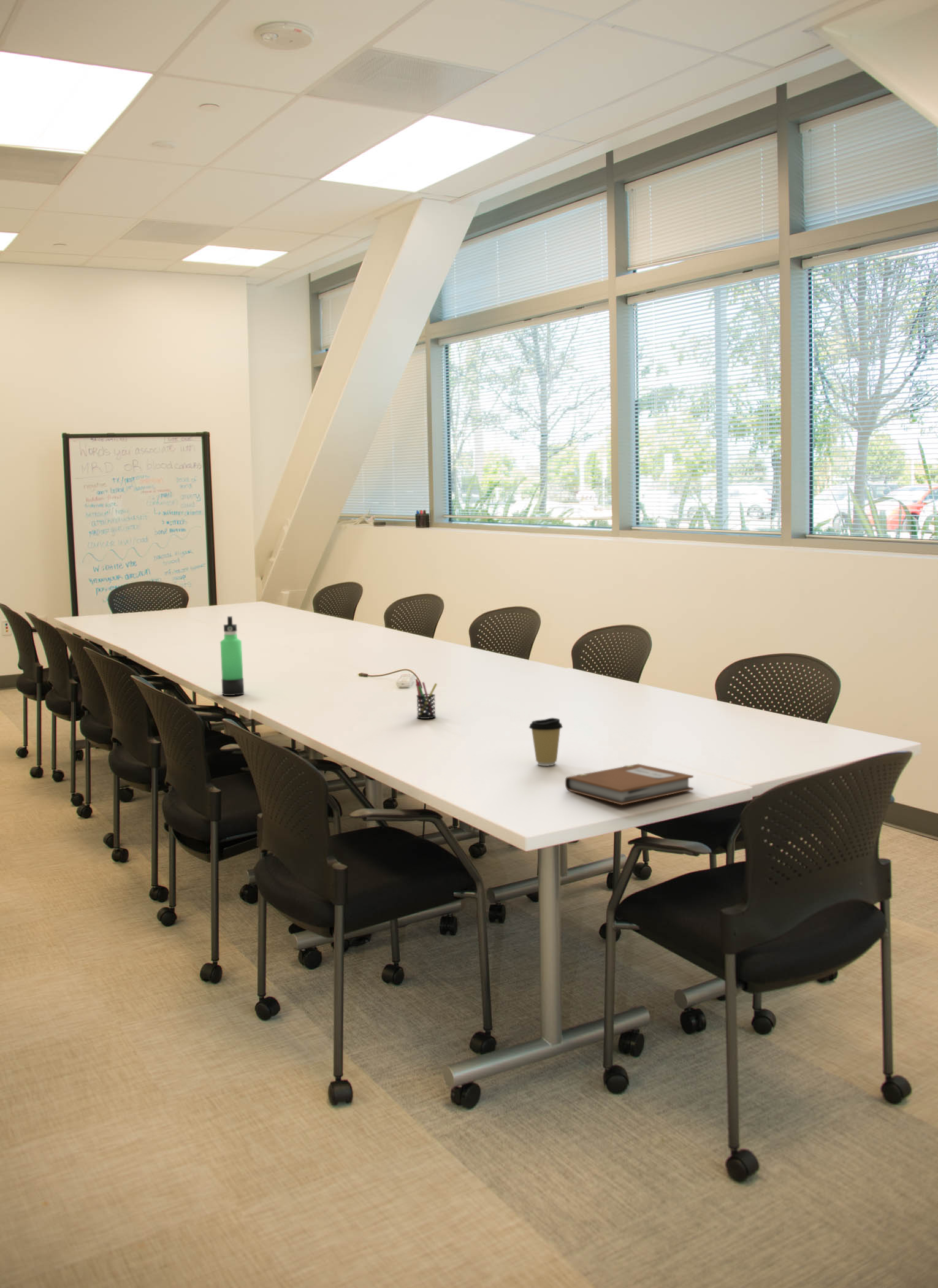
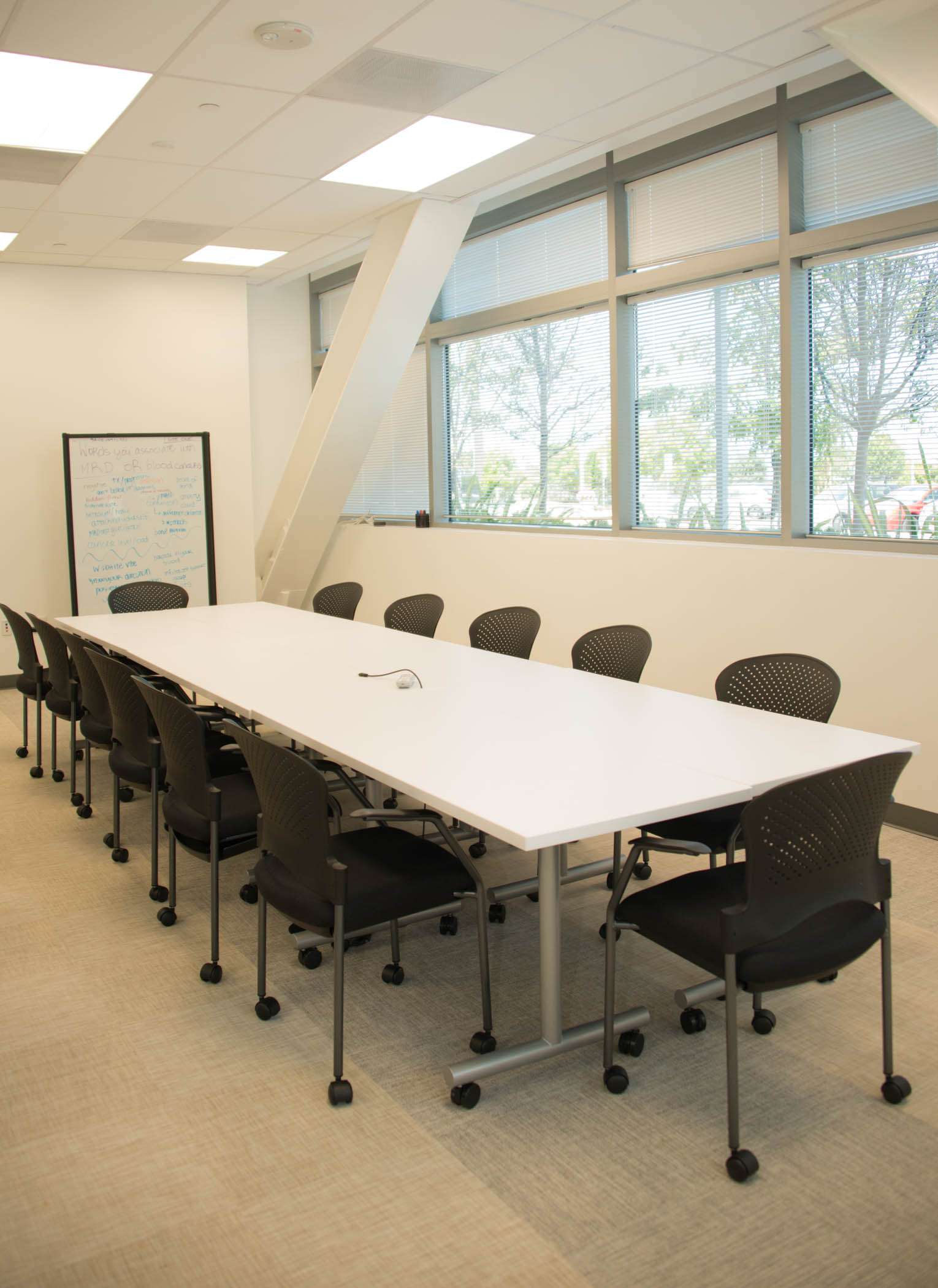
- pen holder [415,678,438,719]
- notebook [565,764,694,805]
- thermos bottle [219,616,245,696]
- coffee cup [528,717,563,767]
